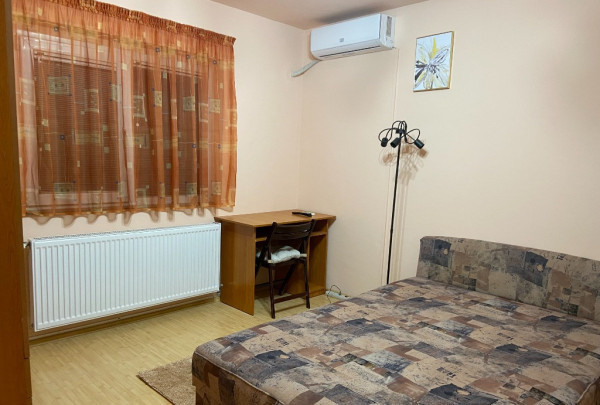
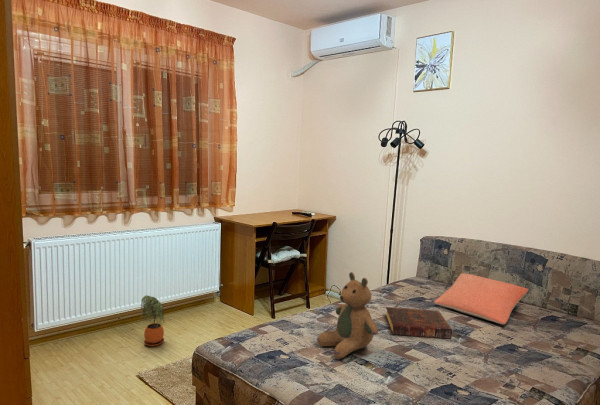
+ potted plant [139,295,165,347]
+ teddy bear [316,271,379,360]
+ book [384,306,453,339]
+ pillow [433,272,529,325]
